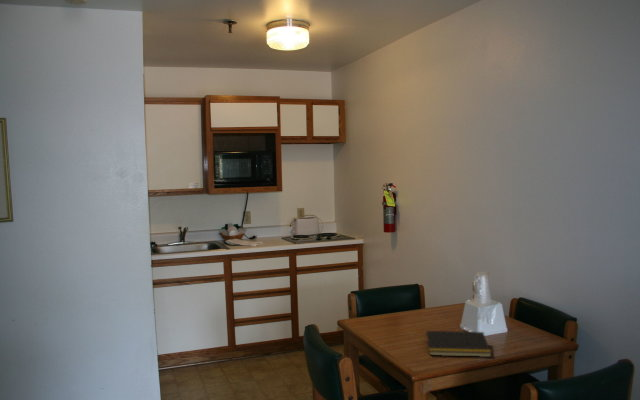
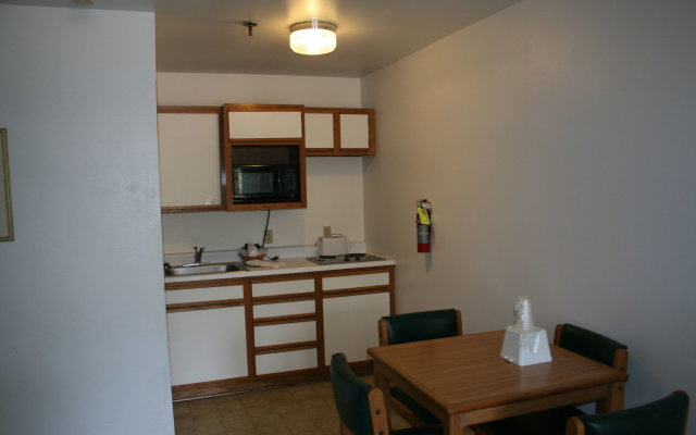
- notepad [424,330,492,358]
